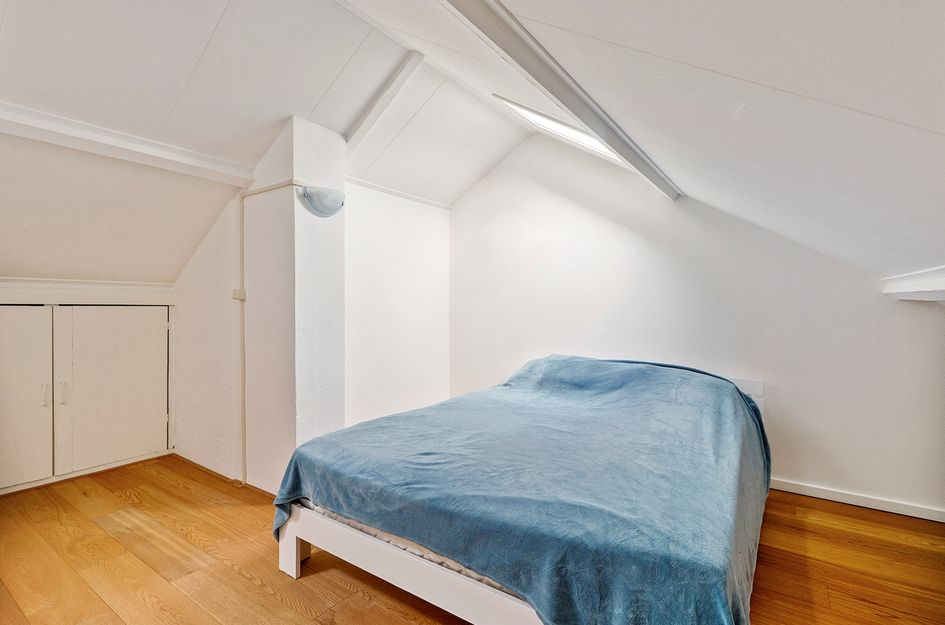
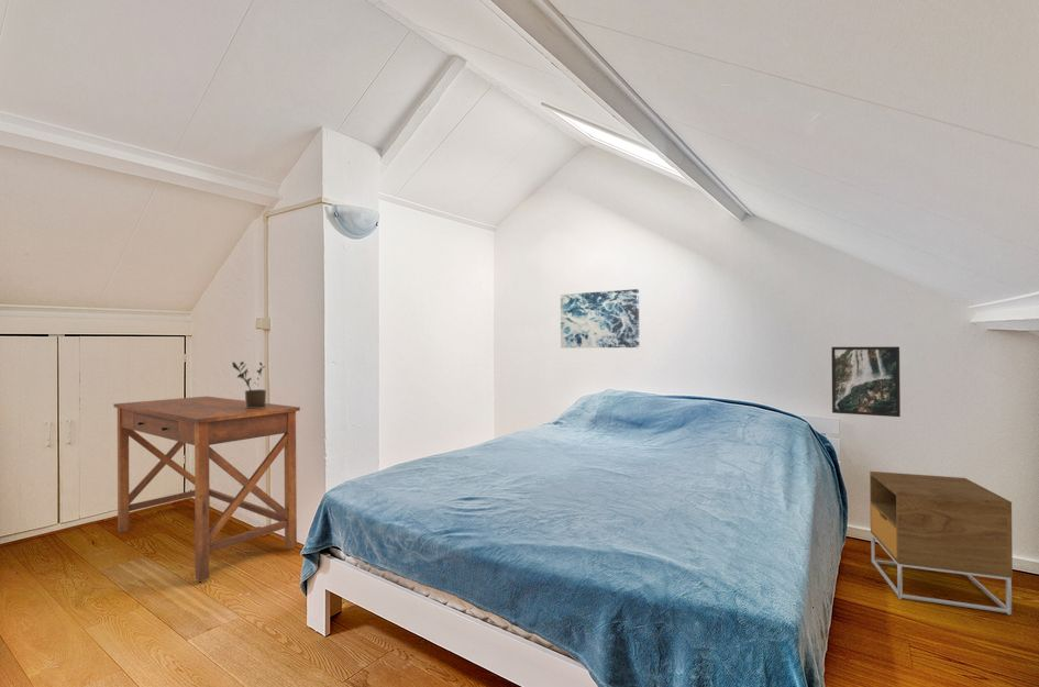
+ wall art [560,288,640,348]
+ nightstand [869,470,1014,616]
+ potted plant [231,361,267,408]
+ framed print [830,345,902,418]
+ desk [112,396,301,583]
